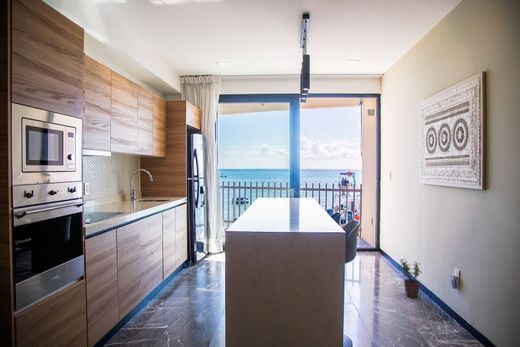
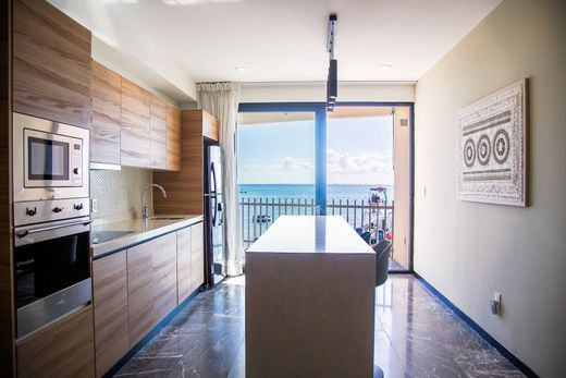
- potted plant [399,258,423,298]
